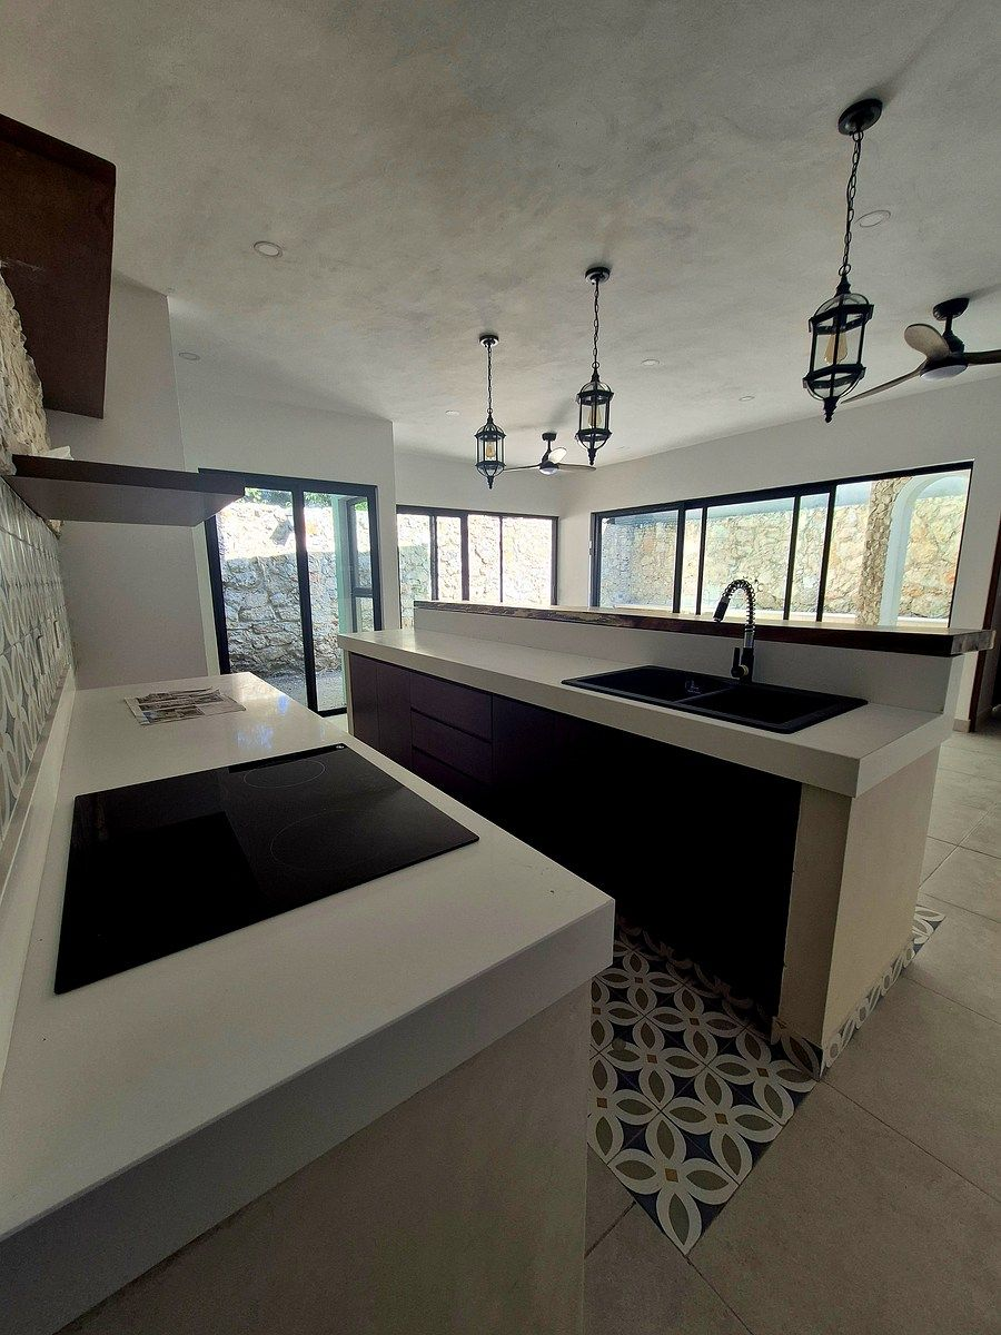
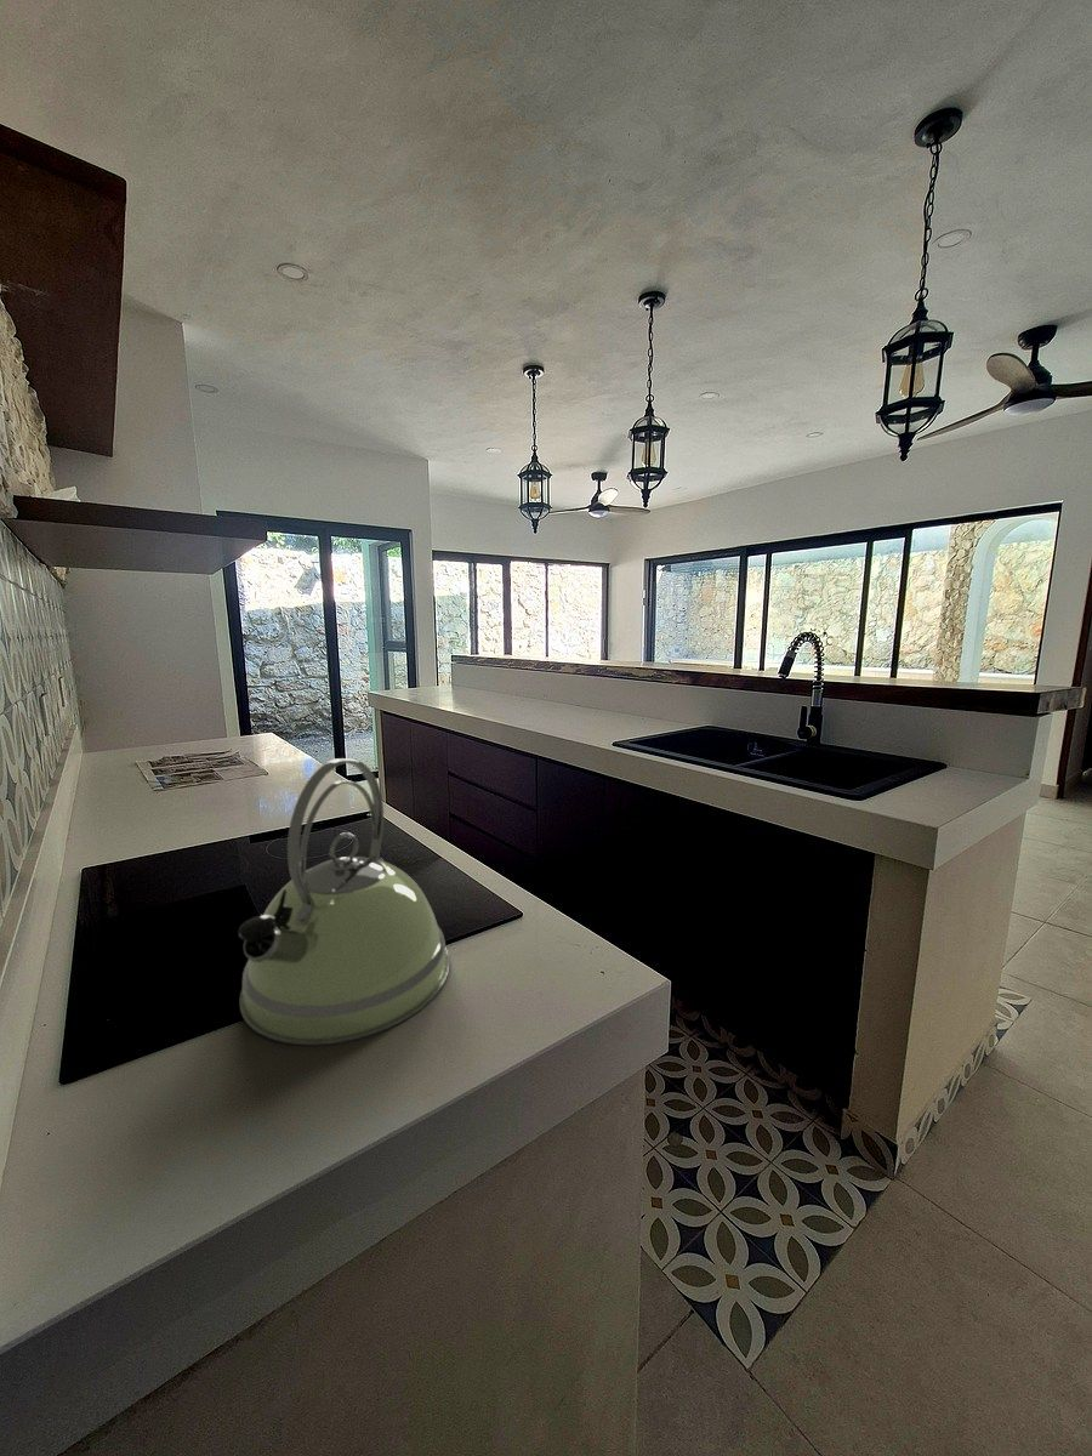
+ kettle [238,757,450,1047]
